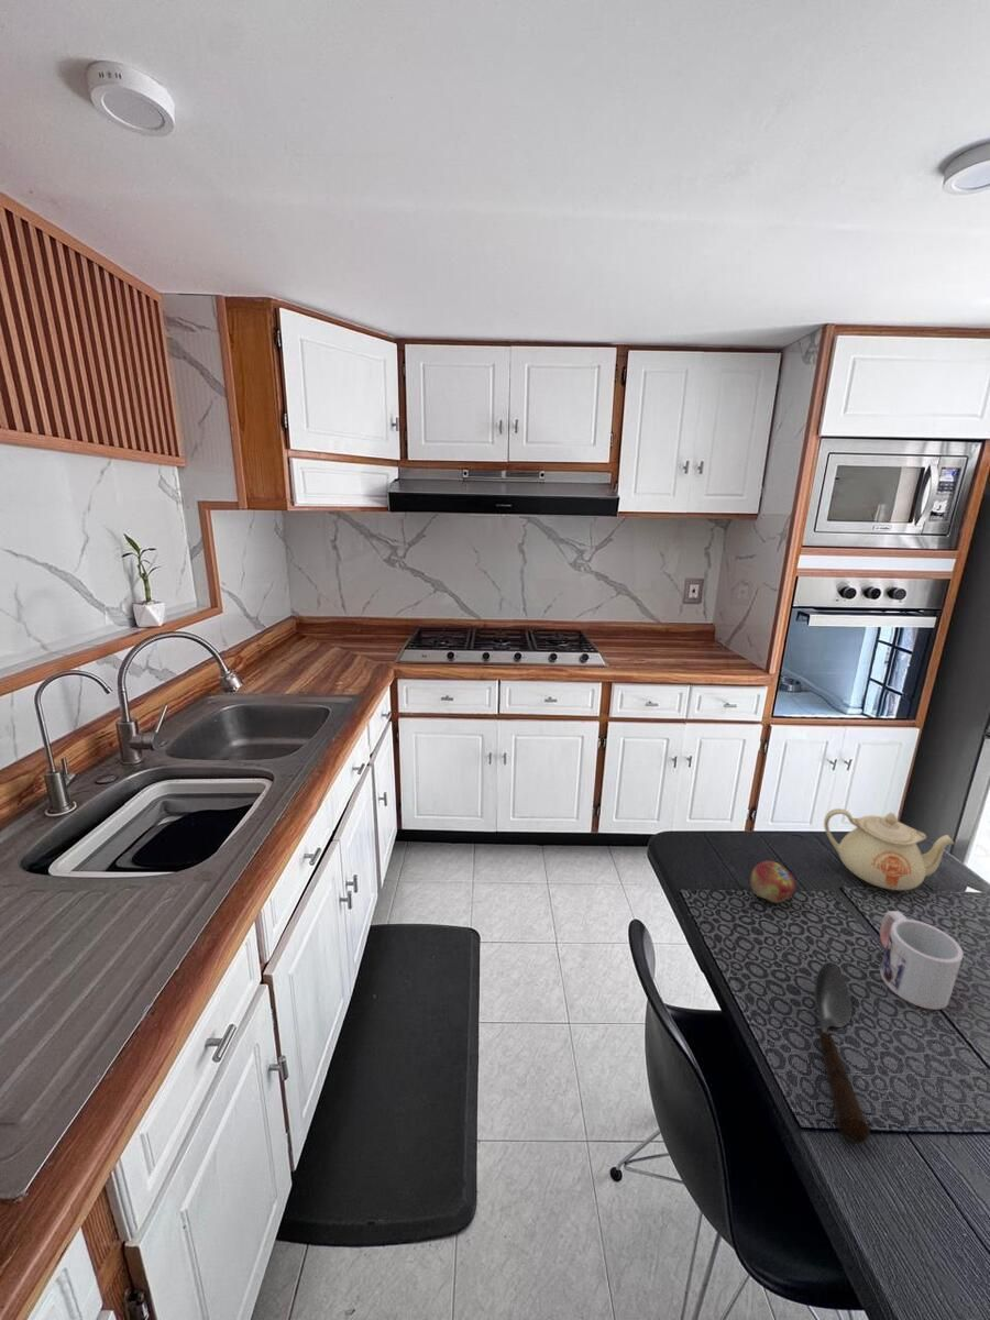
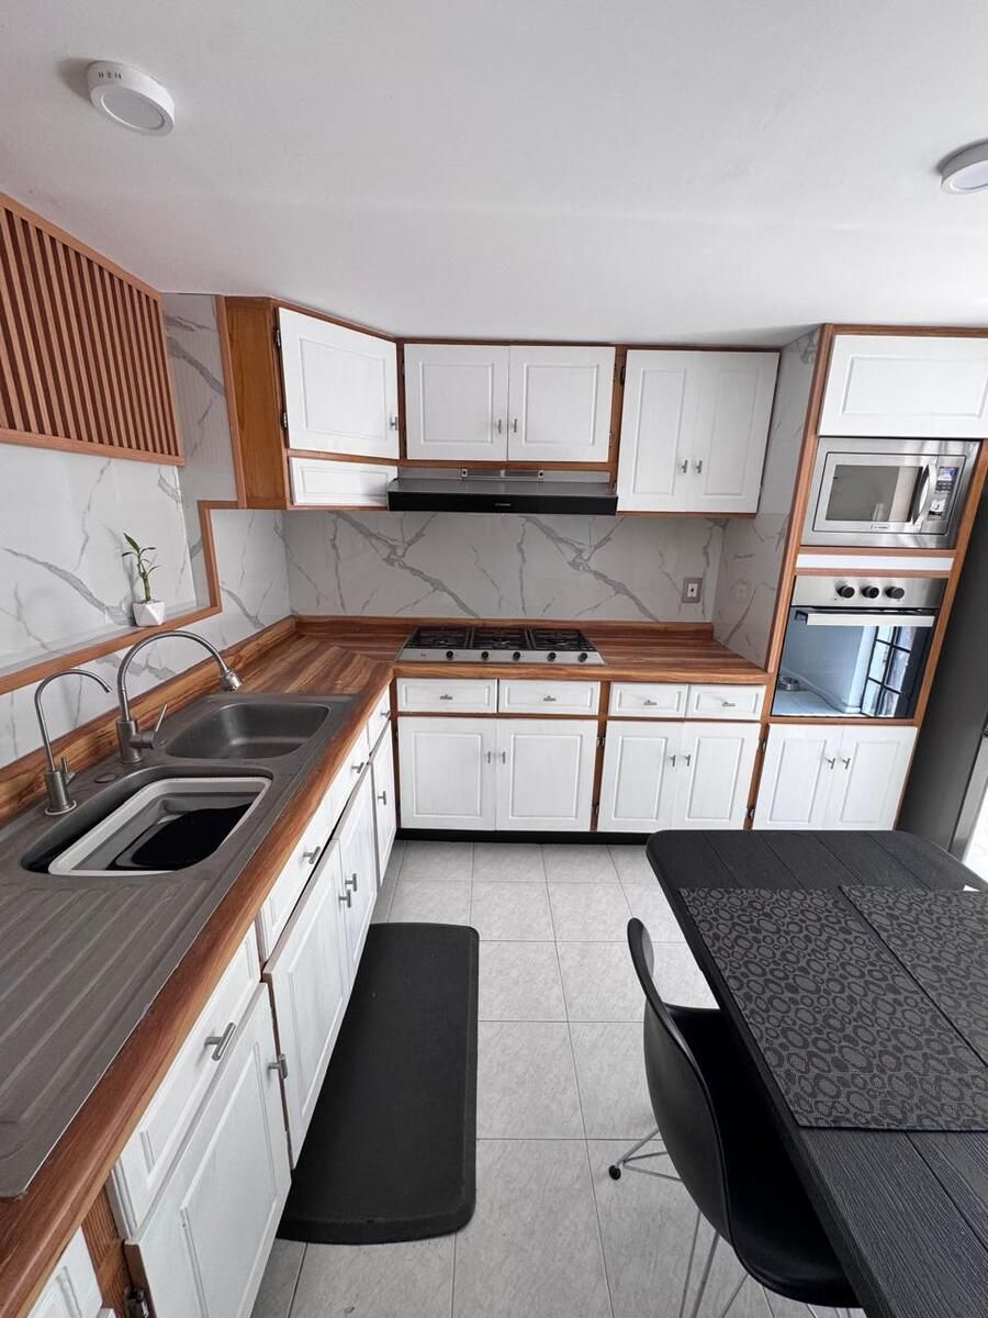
- spoon [814,961,871,1144]
- teapot [823,807,956,891]
- fruit [749,860,796,904]
- mug [879,910,965,1011]
